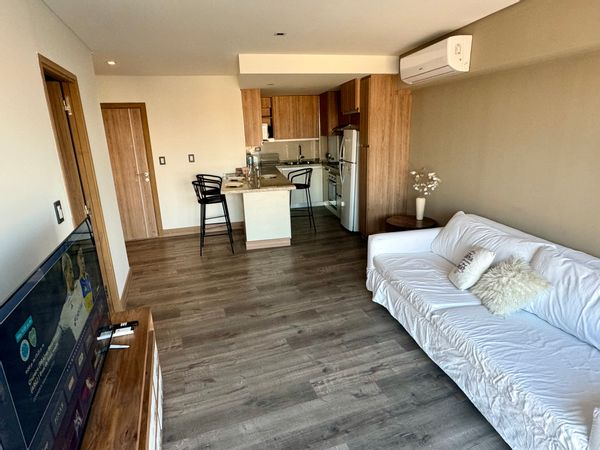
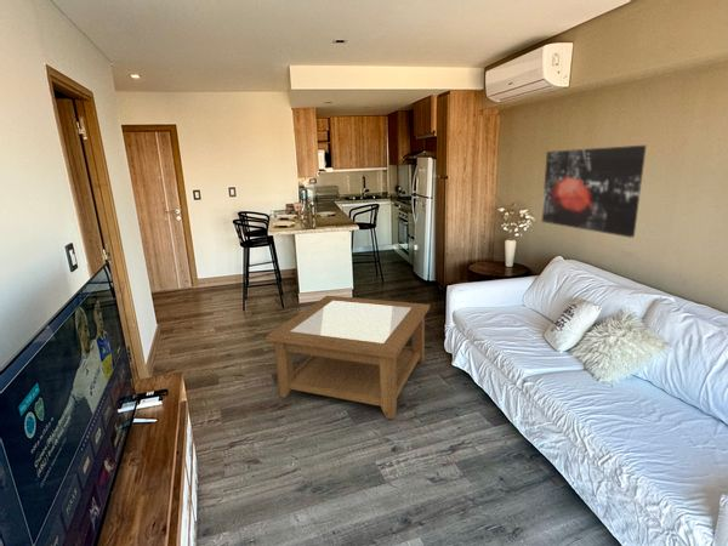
+ coffee table [265,295,431,420]
+ wall art [541,144,648,239]
